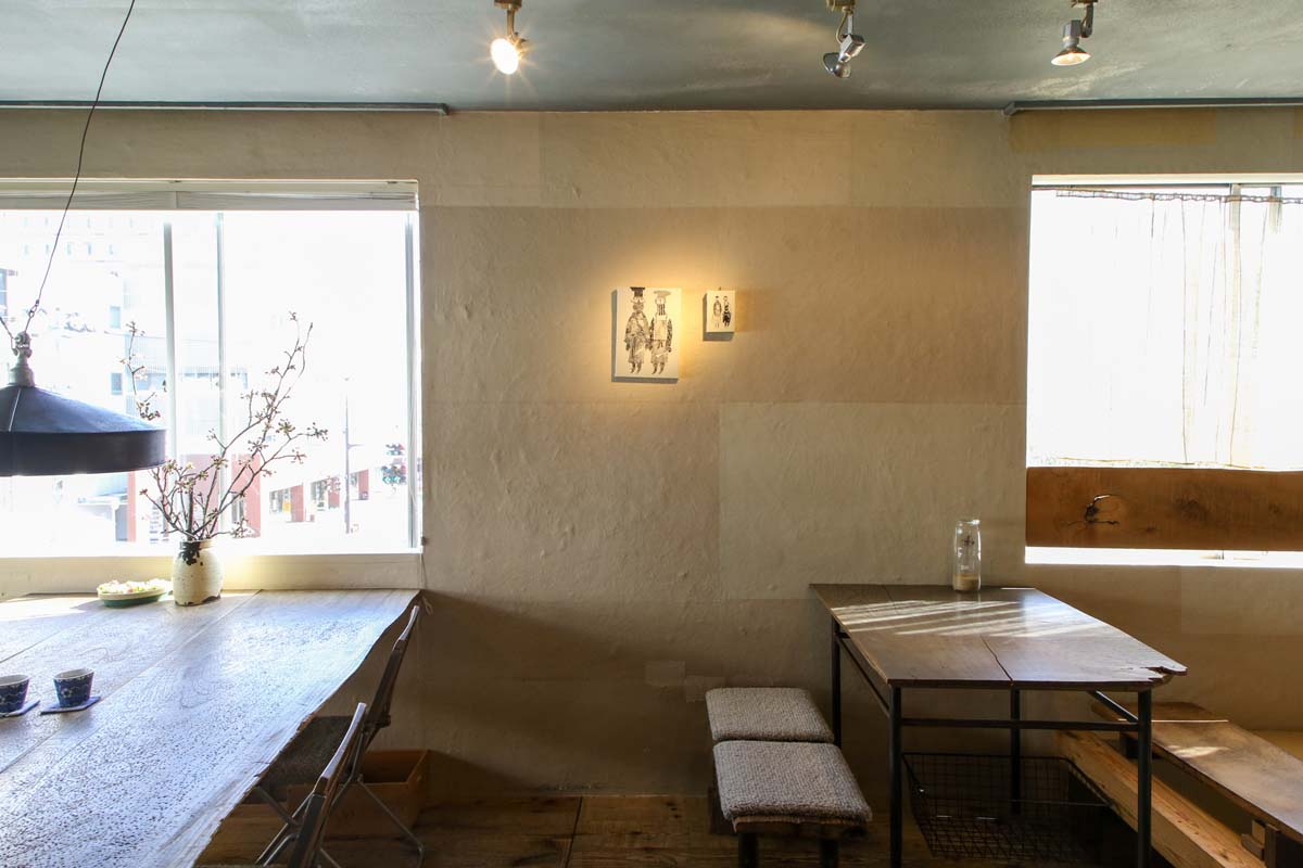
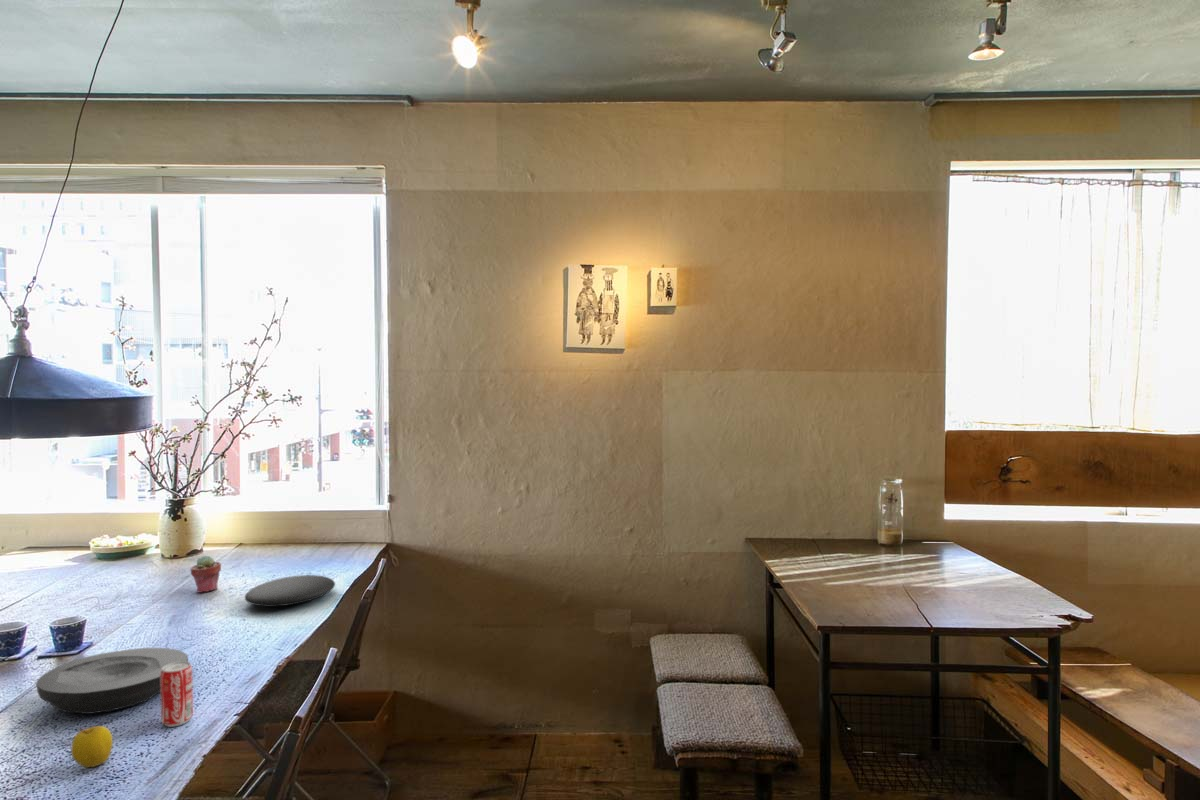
+ plate [35,647,189,715]
+ plate [244,574,336,607]
+ beverage can [160,661,194,728]
+ potted succulent [189,554,222,594]
+ apple [70,725,114,768]
